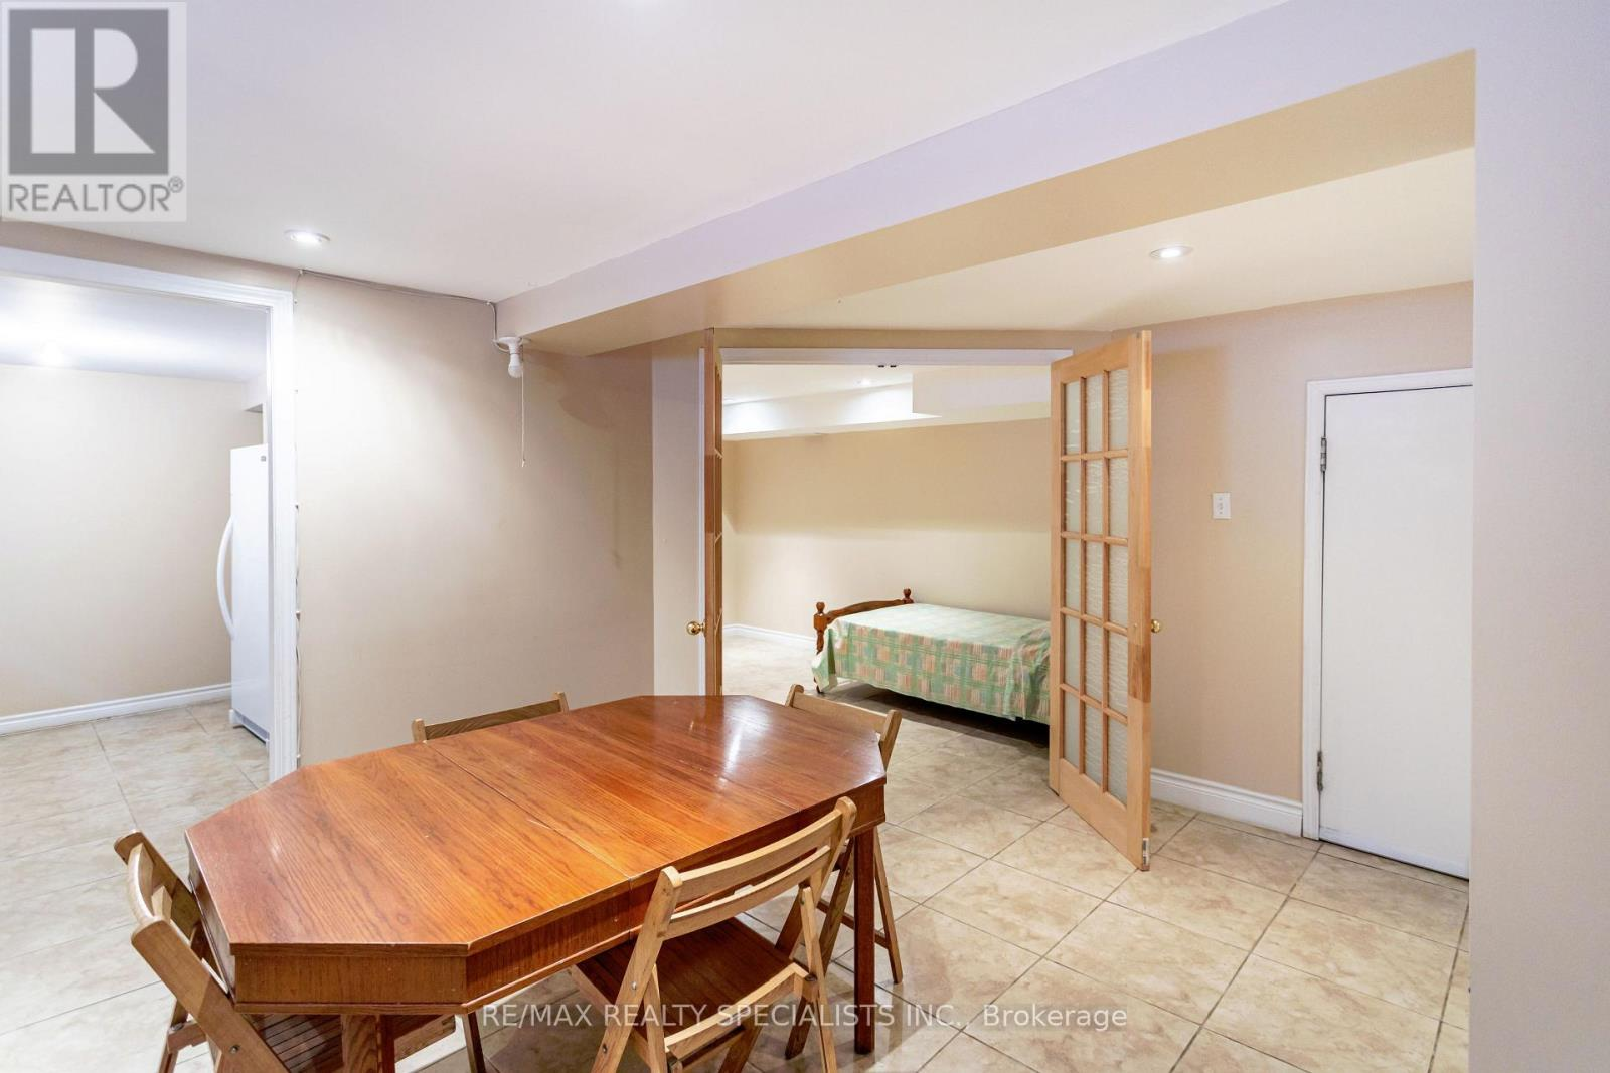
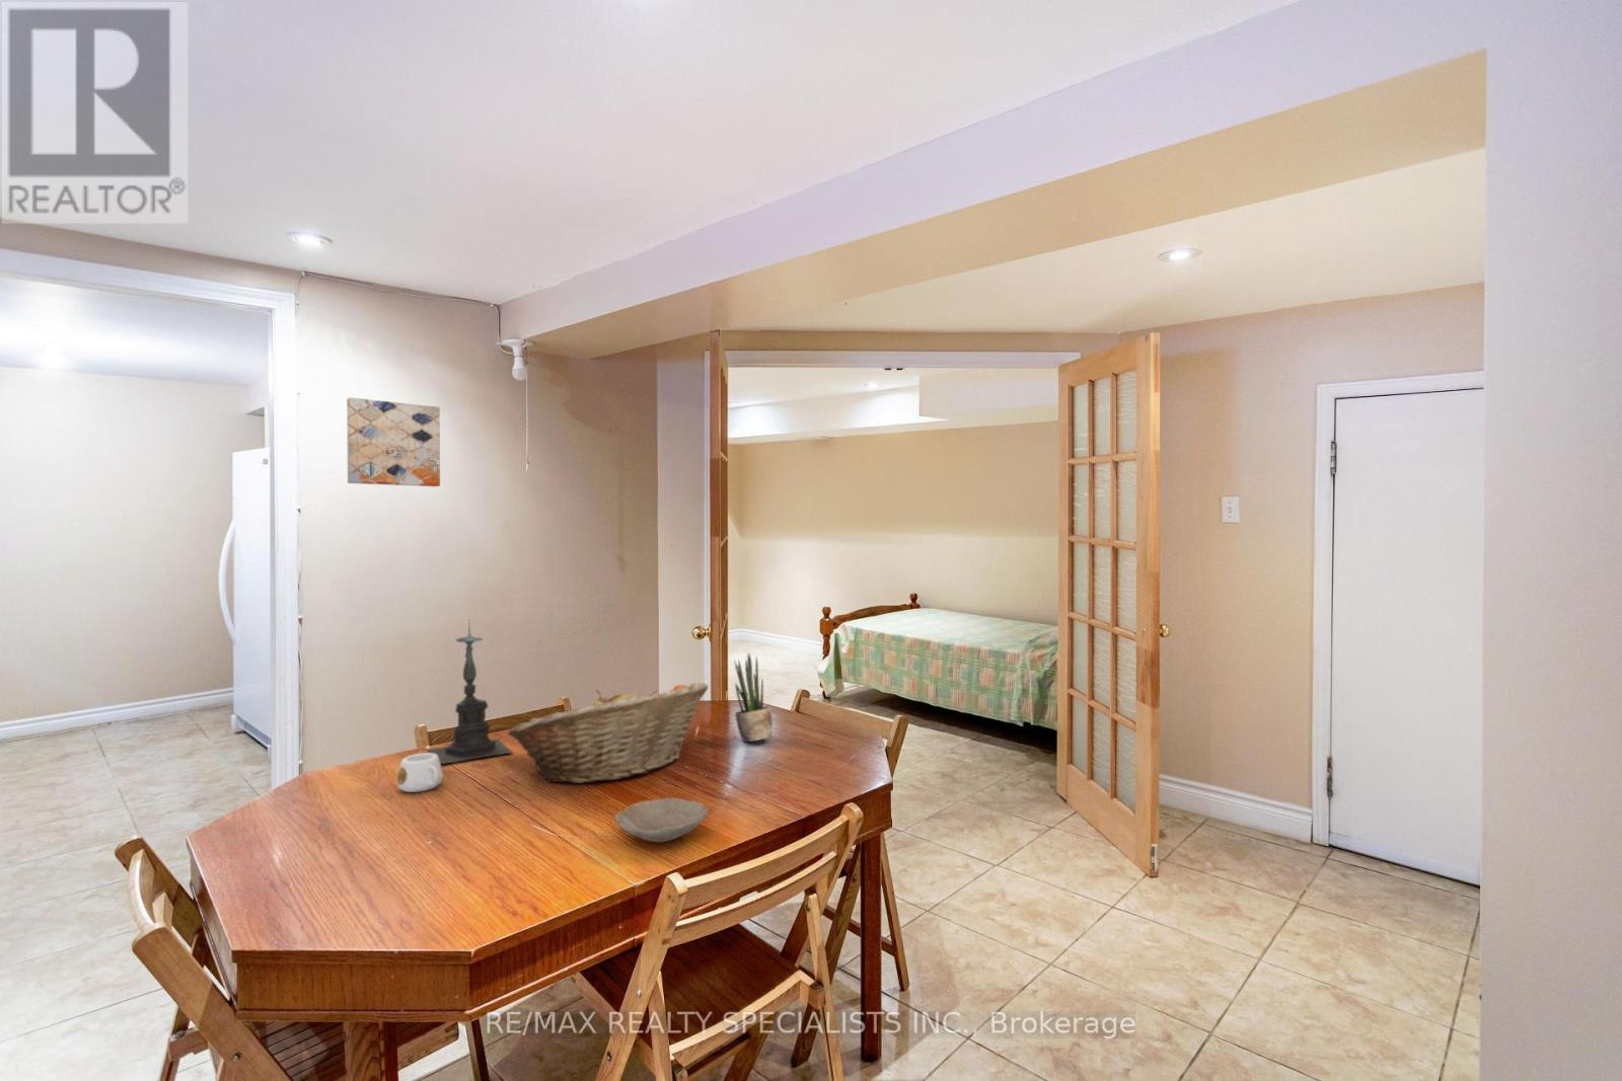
+ bowl [613,797,708,843]
+ wall art [345,396,440,487]
+ candle holder [427,619,514,765]
+ potted plant [733,651,774,743]
+ mug [396,752,444,794]
+ fruit basket [507,682,710,784]
